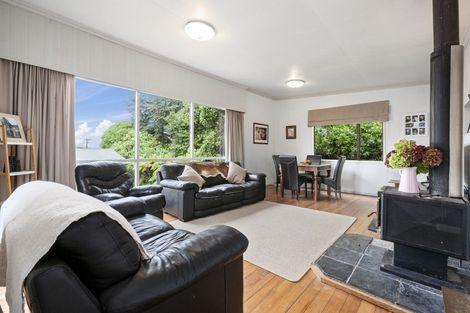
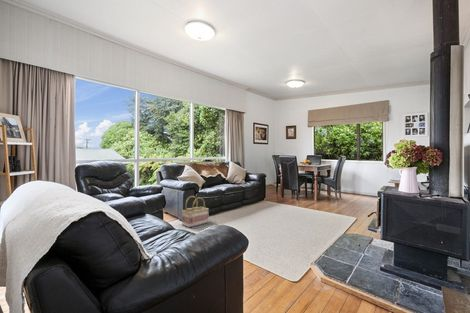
+ basket [181,195,210,229]
